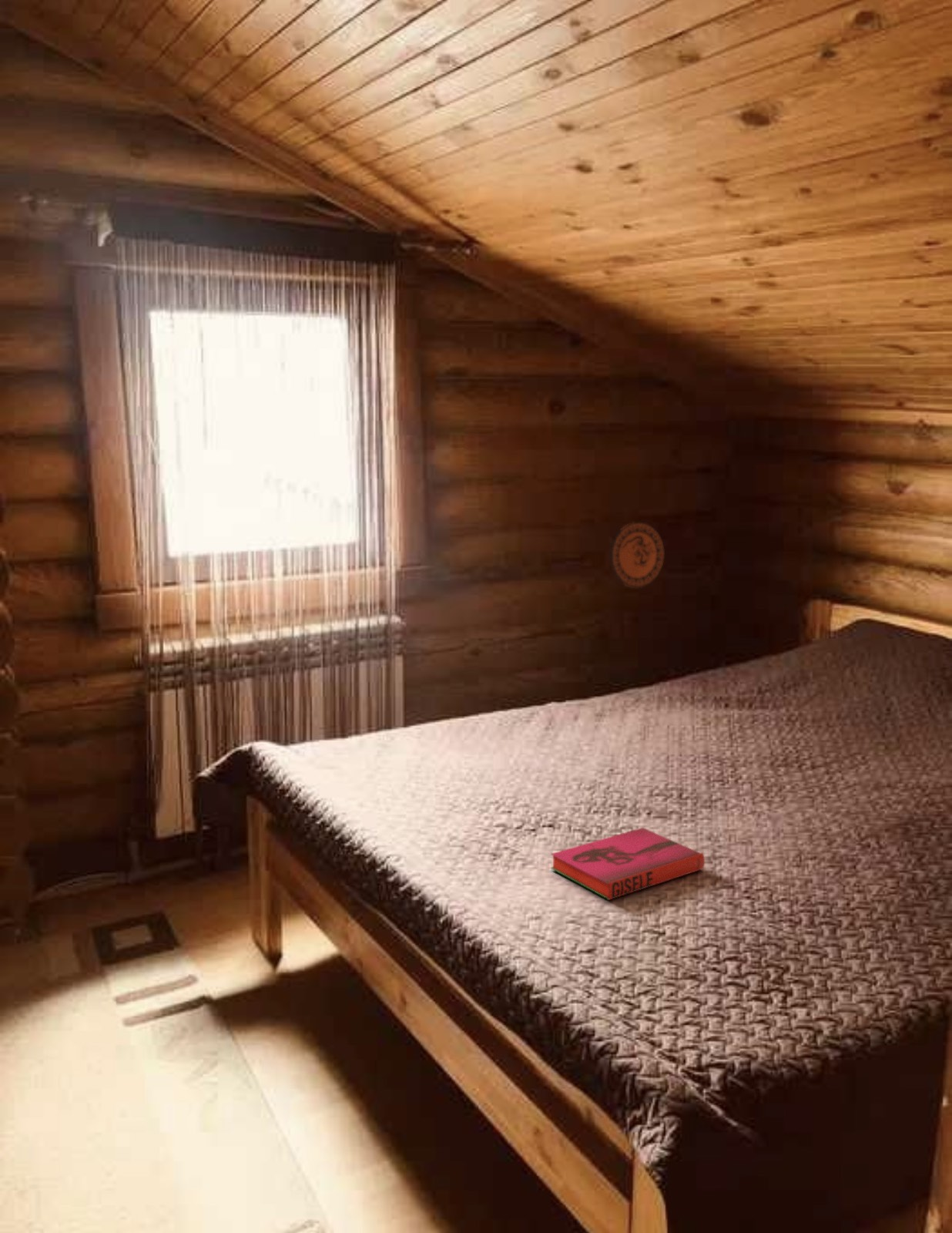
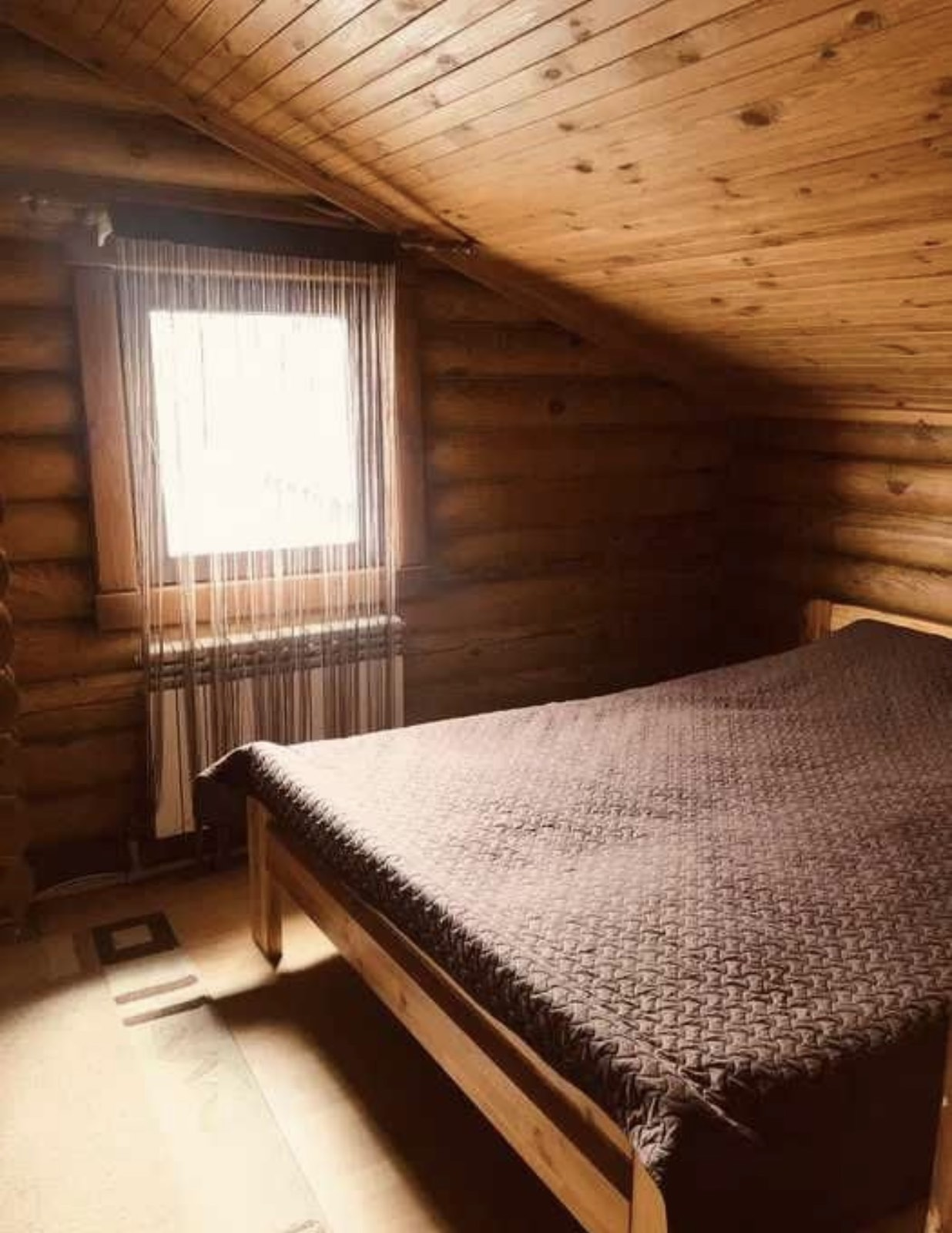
- hardback book [550,827,706,901]
- decorative plate [610,521,665,589]
